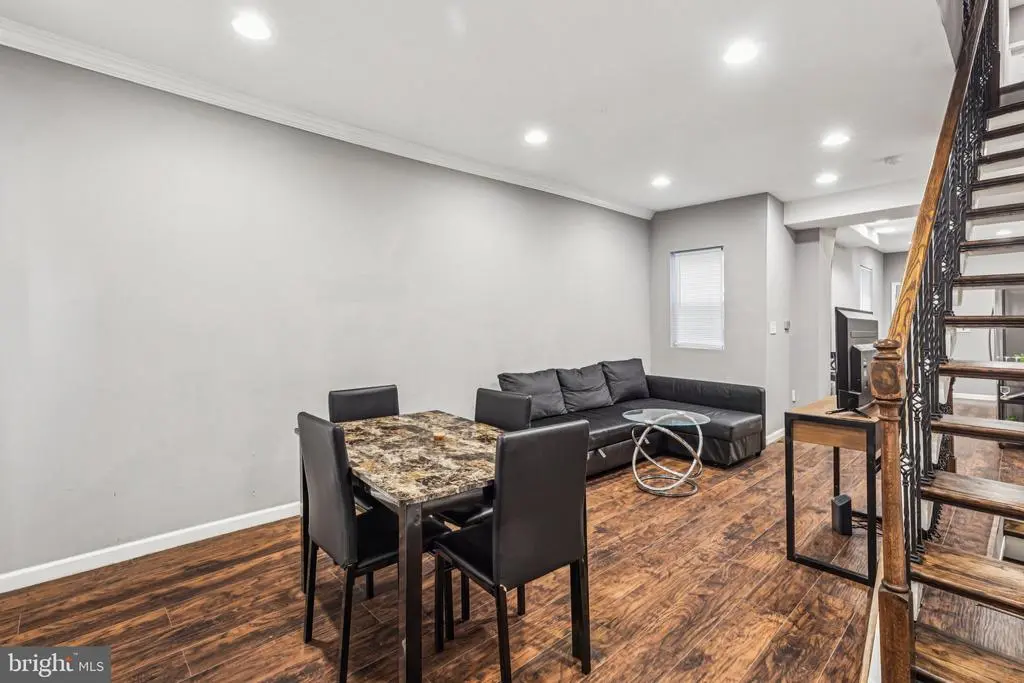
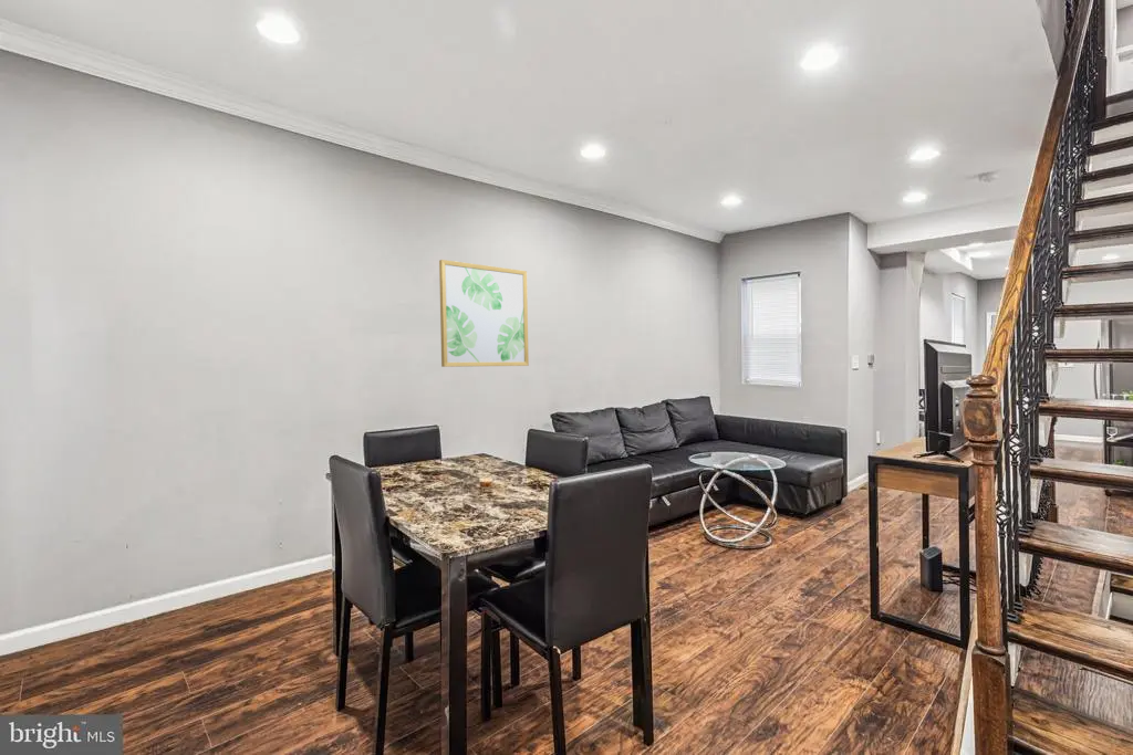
+ wall art [438,259,530,368]
